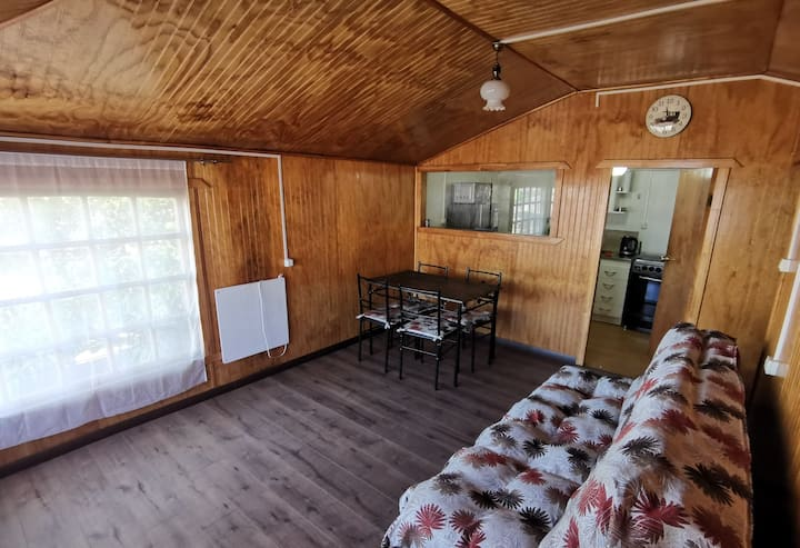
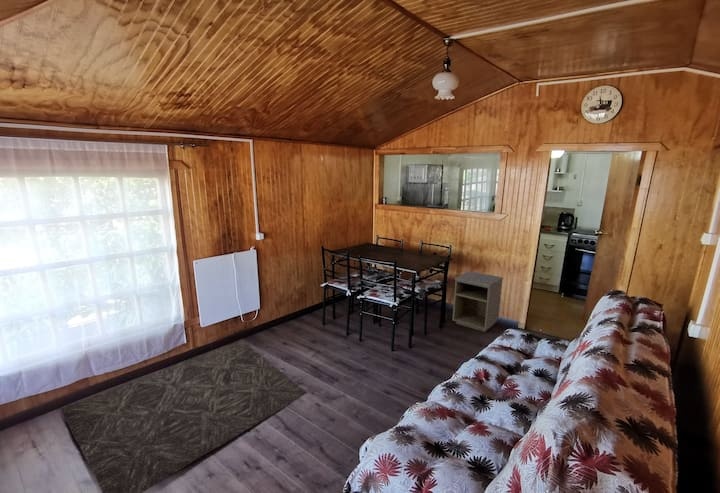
+ nightstand [452,270,504,333]
+ rug [59,340,309,493]
